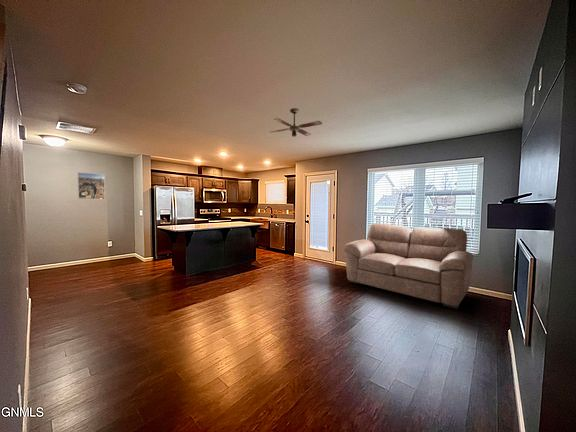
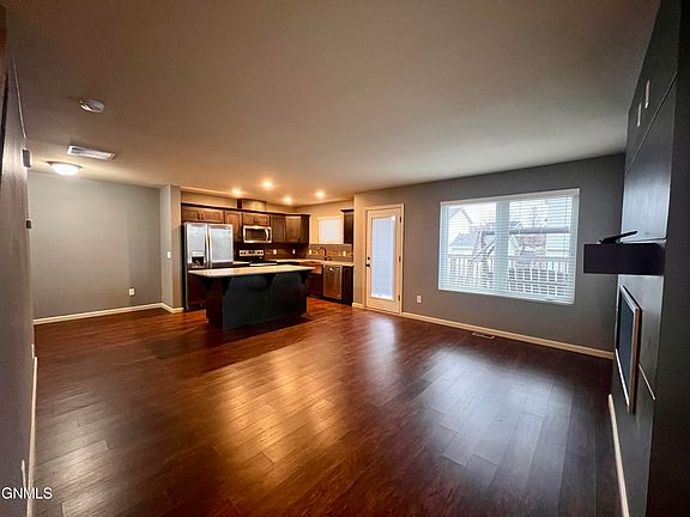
- sofa [343,223,474,310]
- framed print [77,172,106,200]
- ceiling fan [269,107,323,138]
